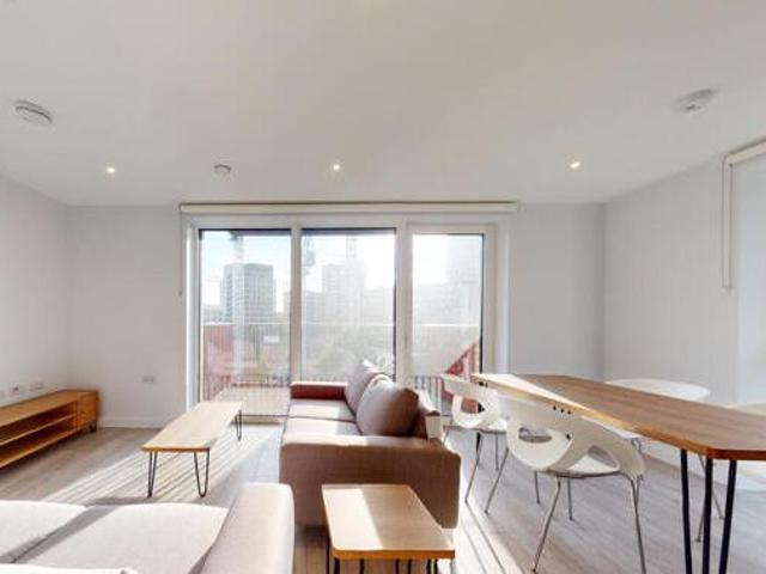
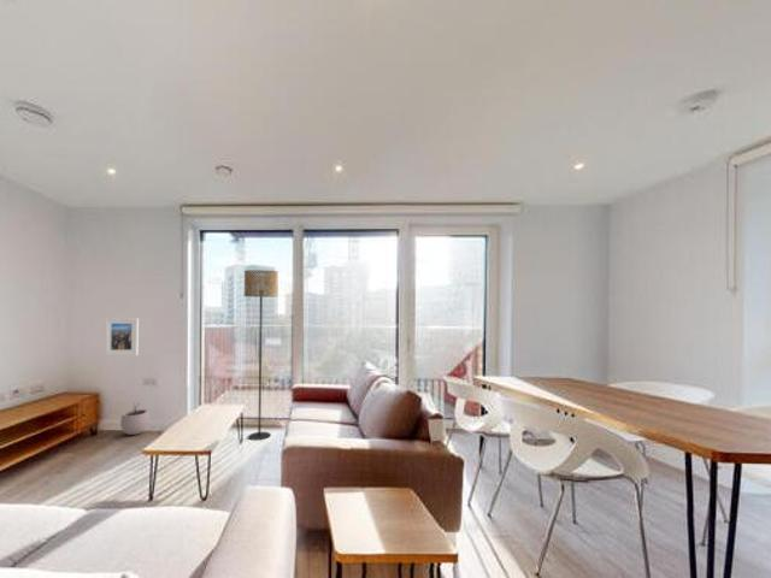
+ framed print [104,317,140,356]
+ plant pot [119,402,151,436]
+ floor lamp [243,270,279,442]
